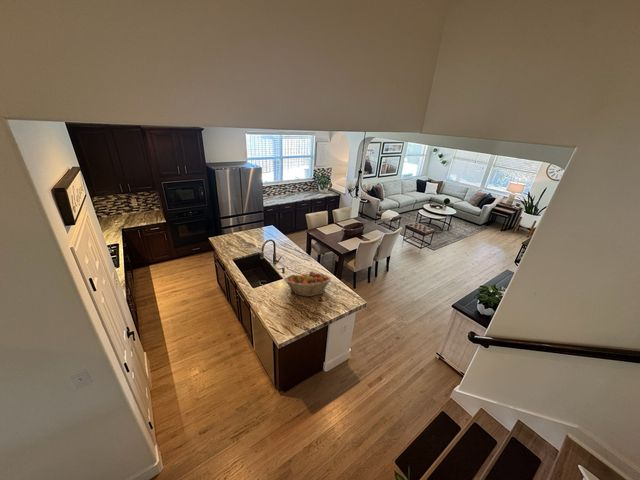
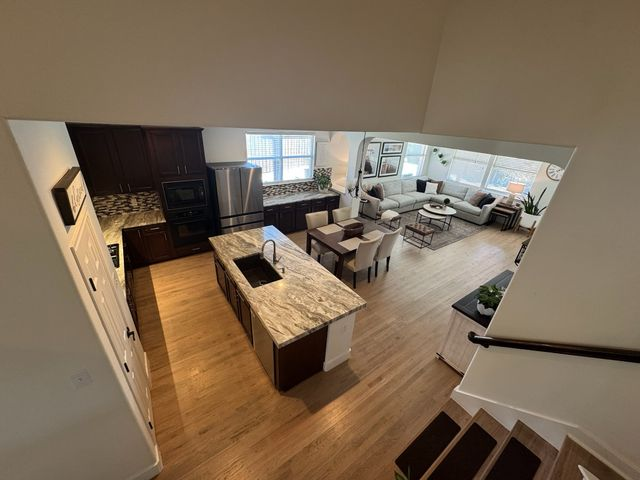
- fruit basket [284,270,332,297]
